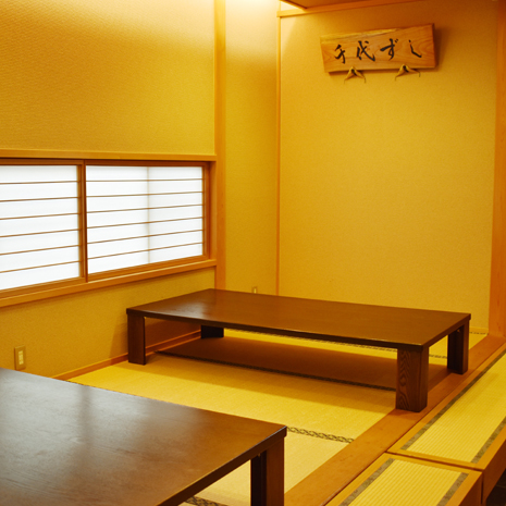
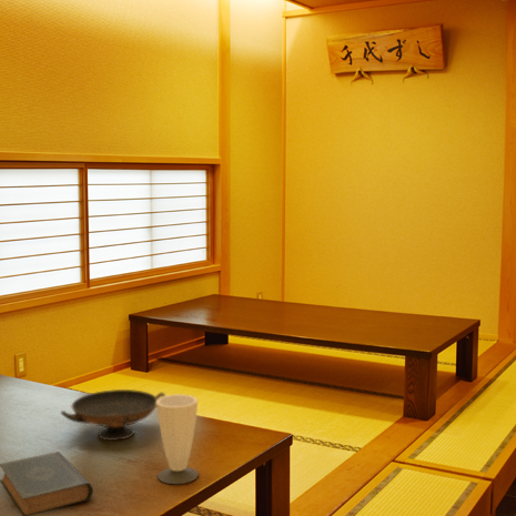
+ book [0,451,94,516]
+ cup [156,393,200,485]
+ decorative bowl [60,388,166,442]
